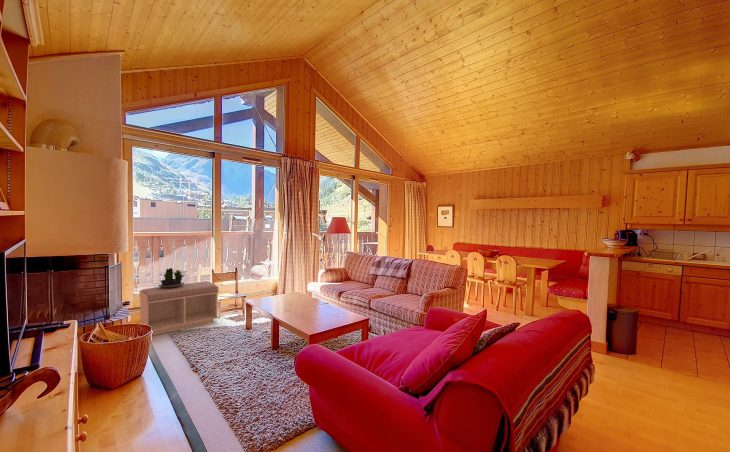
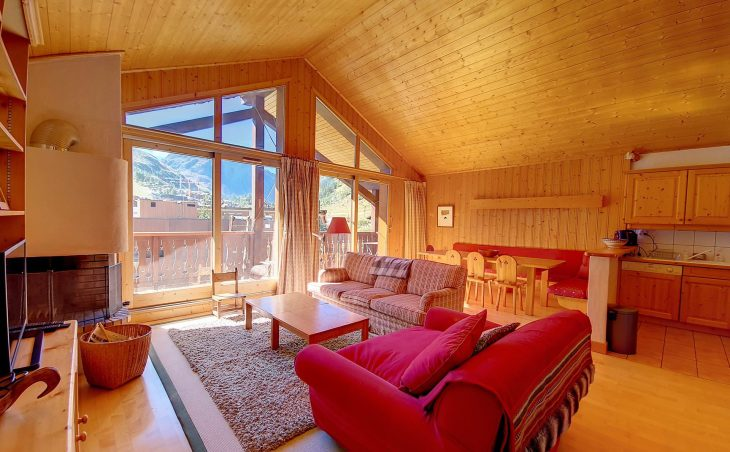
- bench [138,280,220,336]
- potted plant [157,267,187,287]
